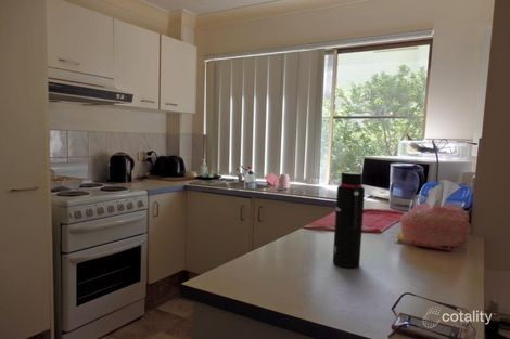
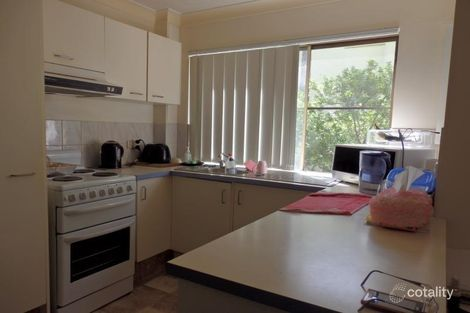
- water bottle [332,171,366,269]
